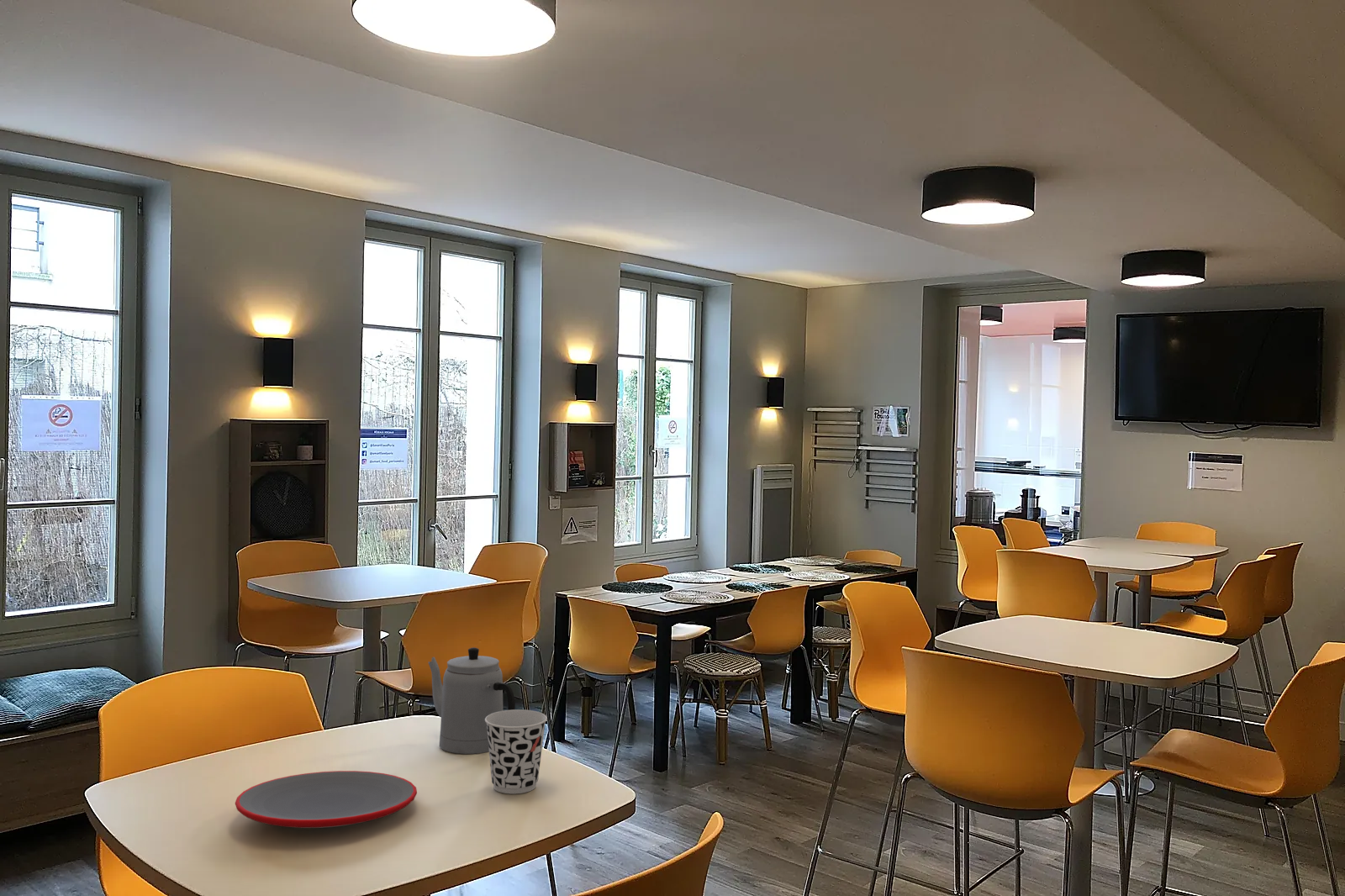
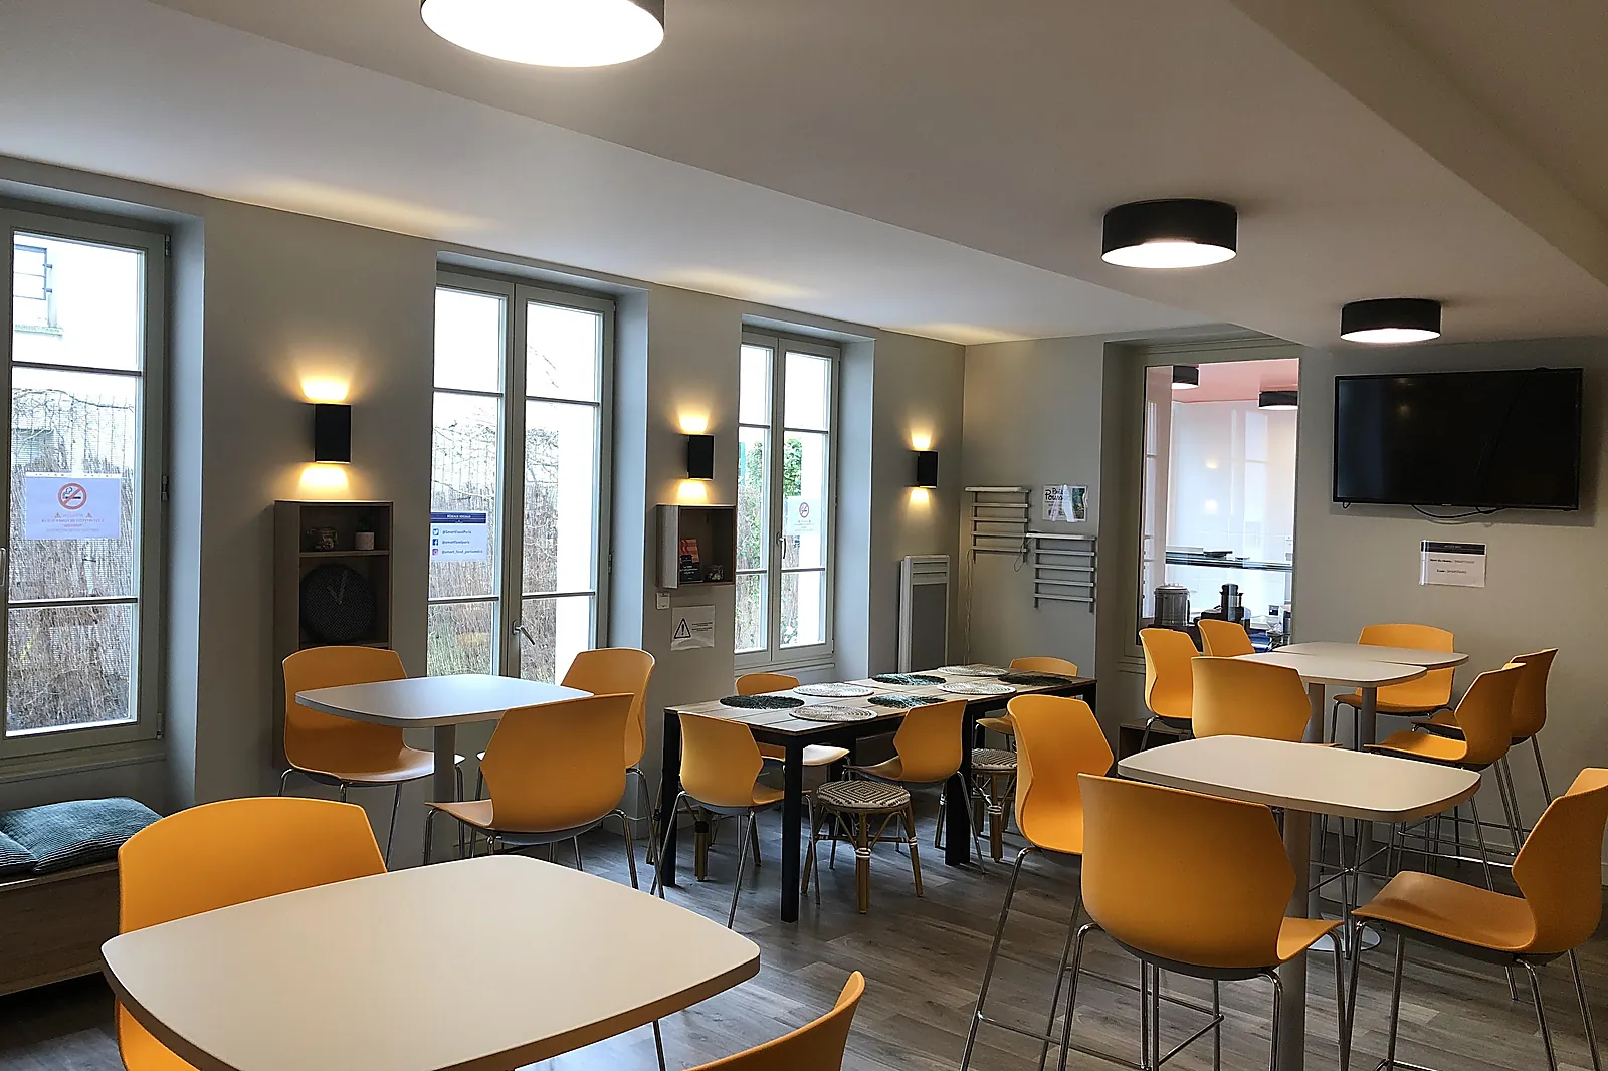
- teapot [428,646,516,755]
- plate [235,770,418,829]
- cup [485,709,548,794]
